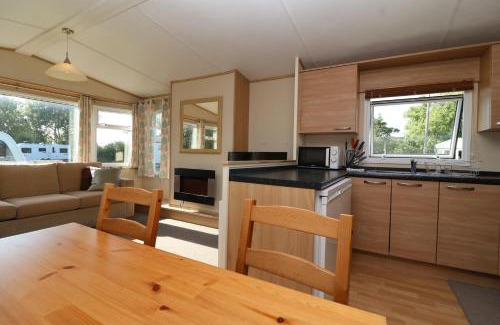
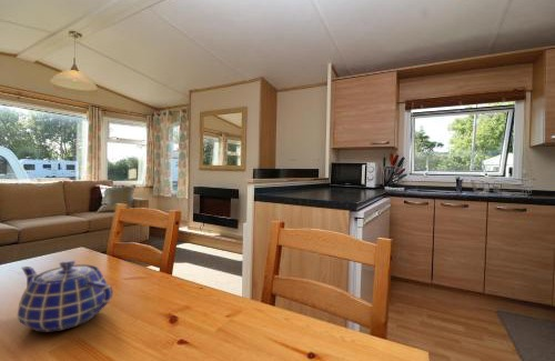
+ teapot [16,259,114,333]
